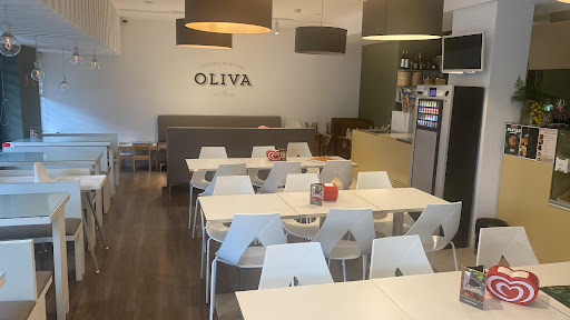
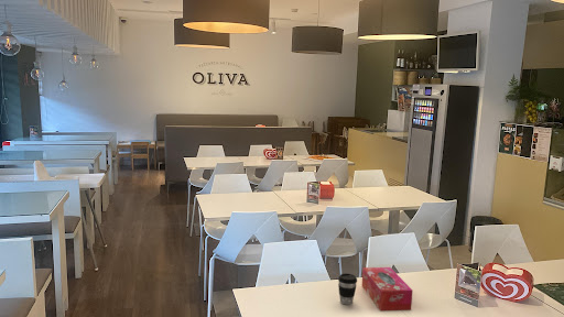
+ coffee cup [337,272,358,306]
+ tissue box [361,266,414,313]
